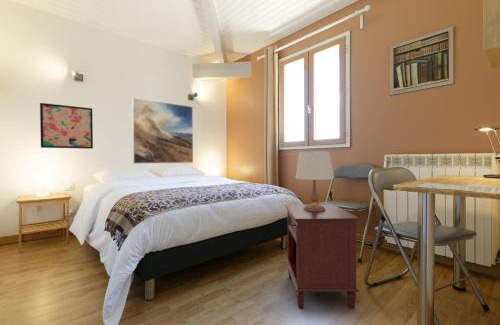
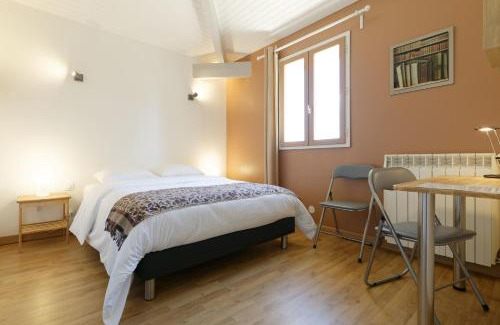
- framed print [131,97,194,165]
- table lamp [295,150,335,212]
- nightstand [284,203,361,309]
- wall art [39,102,94,150]
